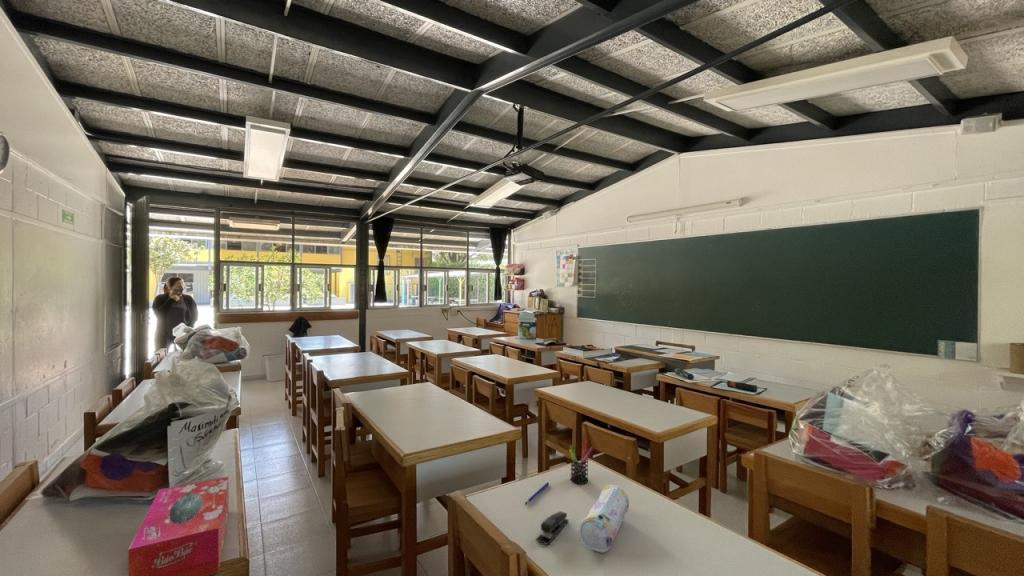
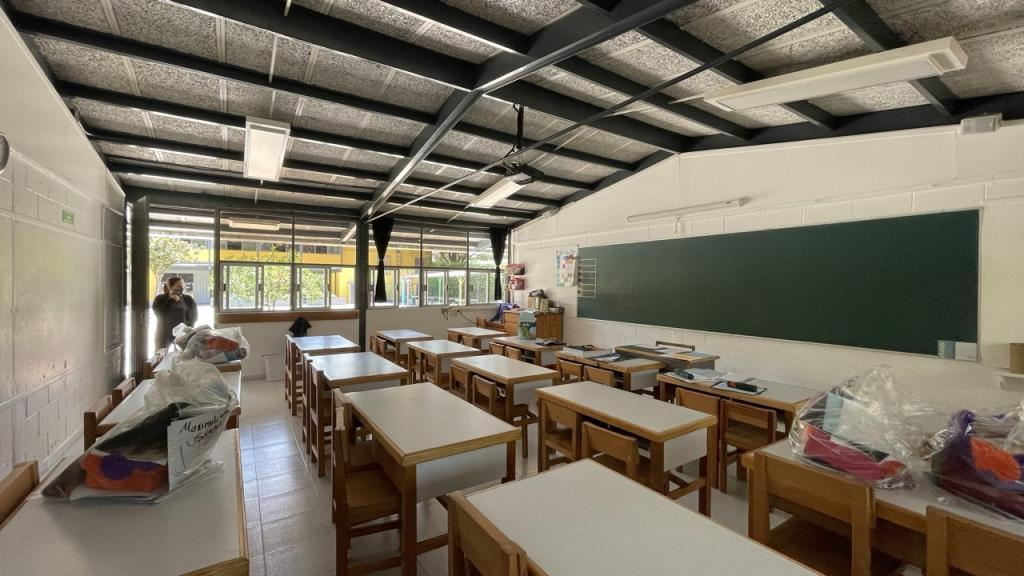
- pen [524,481,550,506]
- pen holder [568,440,594,485]
- stapler [535,510,570,546]
- tissue box [127,476,230,576]
- pencil case [578,484,630,553]
